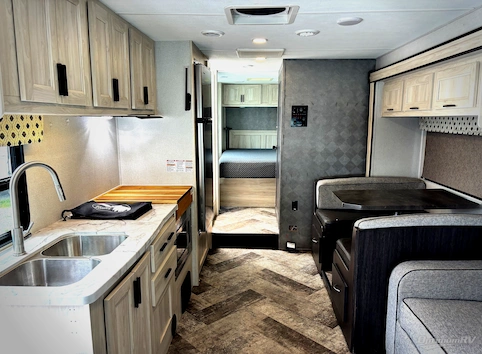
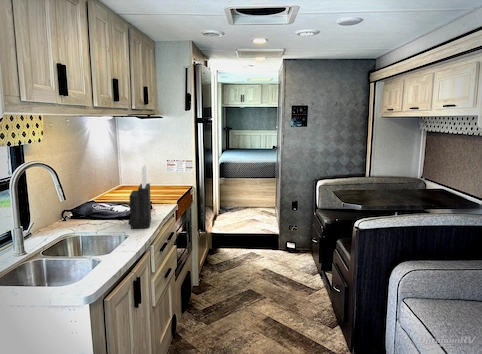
+ knife block [127,164,152,230]
